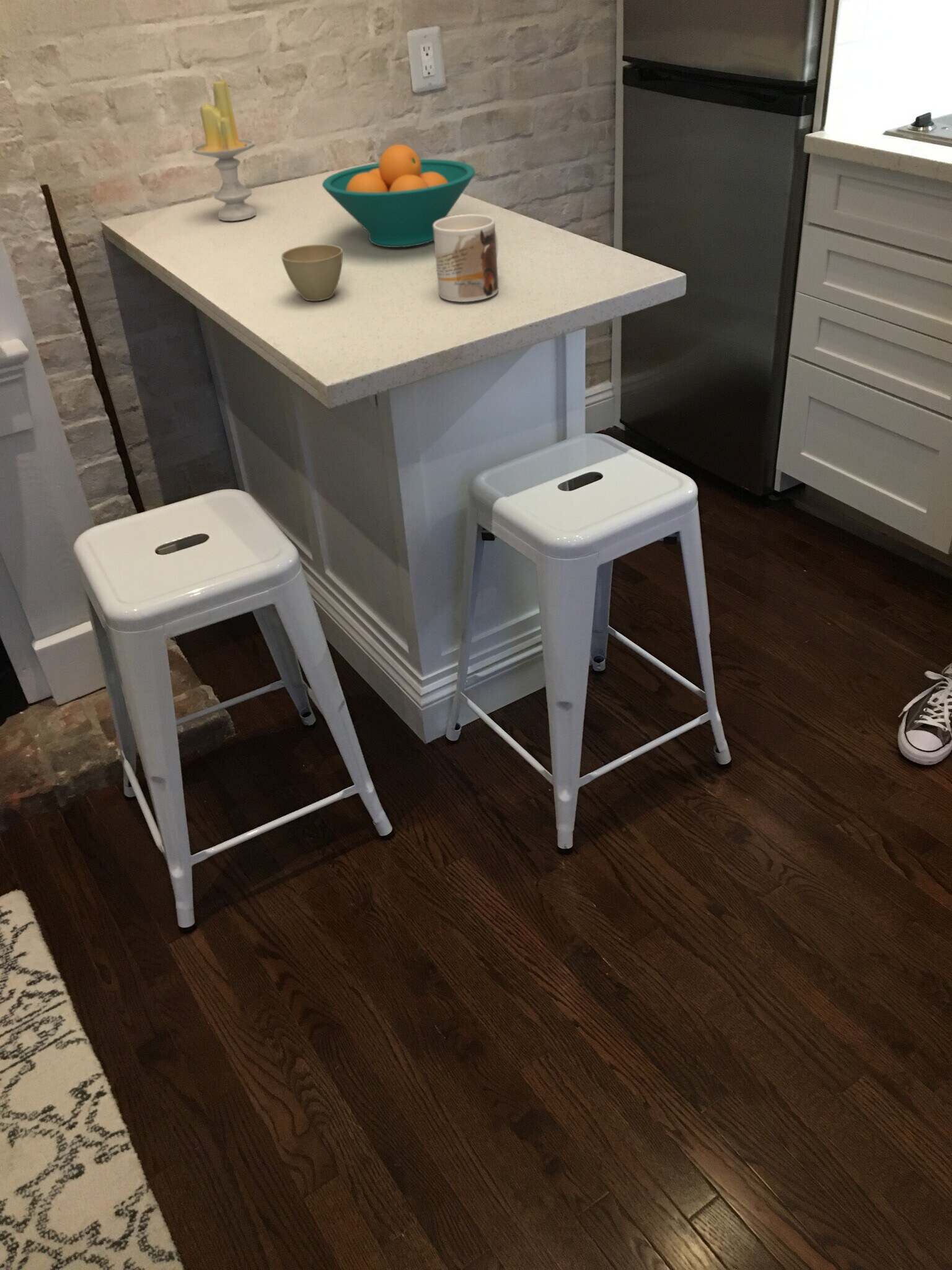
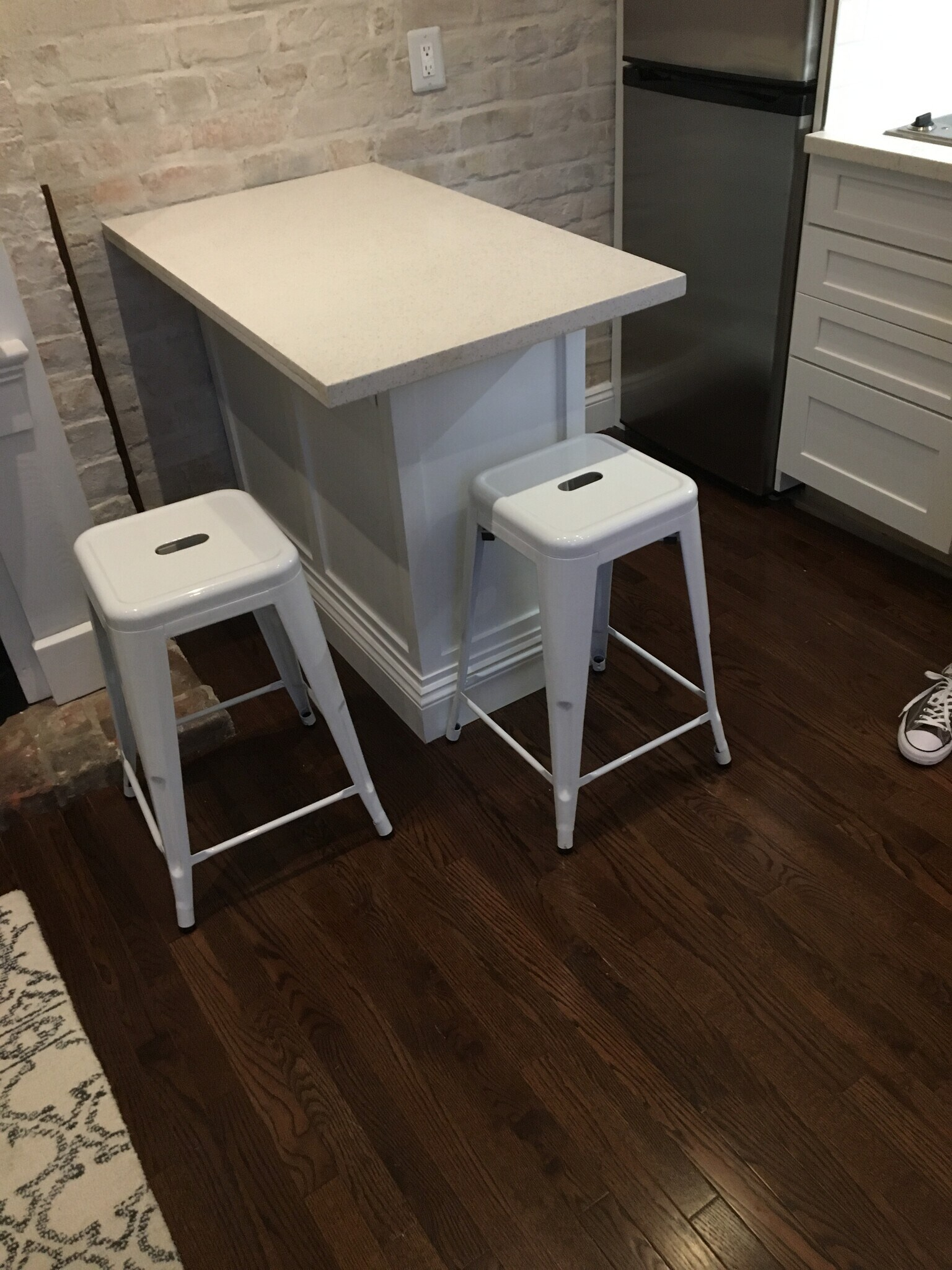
- fruit bowl [322,144,476,248]
- mug [433,214,499,303]
- candle [192,78,257,221]
- flower pot [281,244,343,301]
